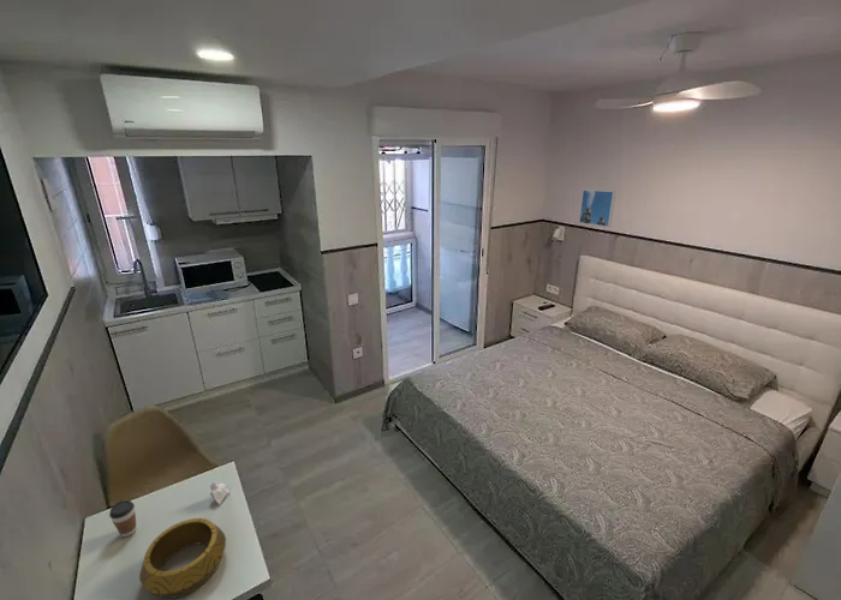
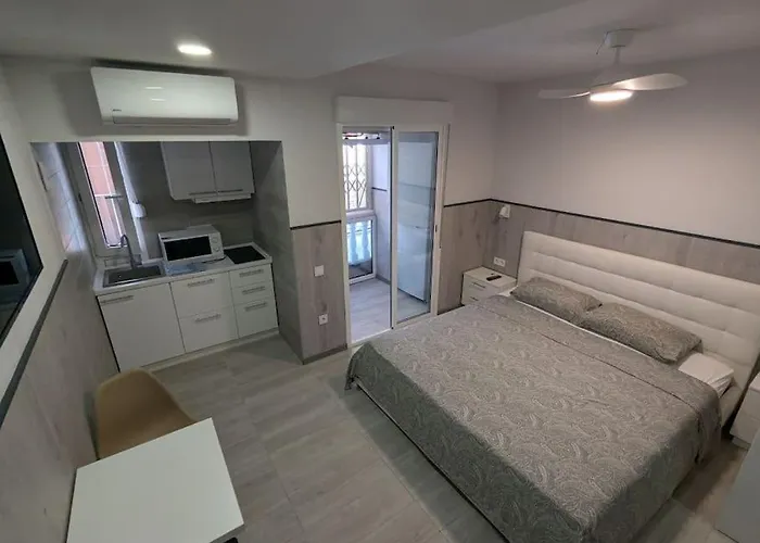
- flower [209,481,231,506]
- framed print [578,188,616,228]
- coffee cup [108,499,138,538]
- decorative bowl [138,517,227,600]
